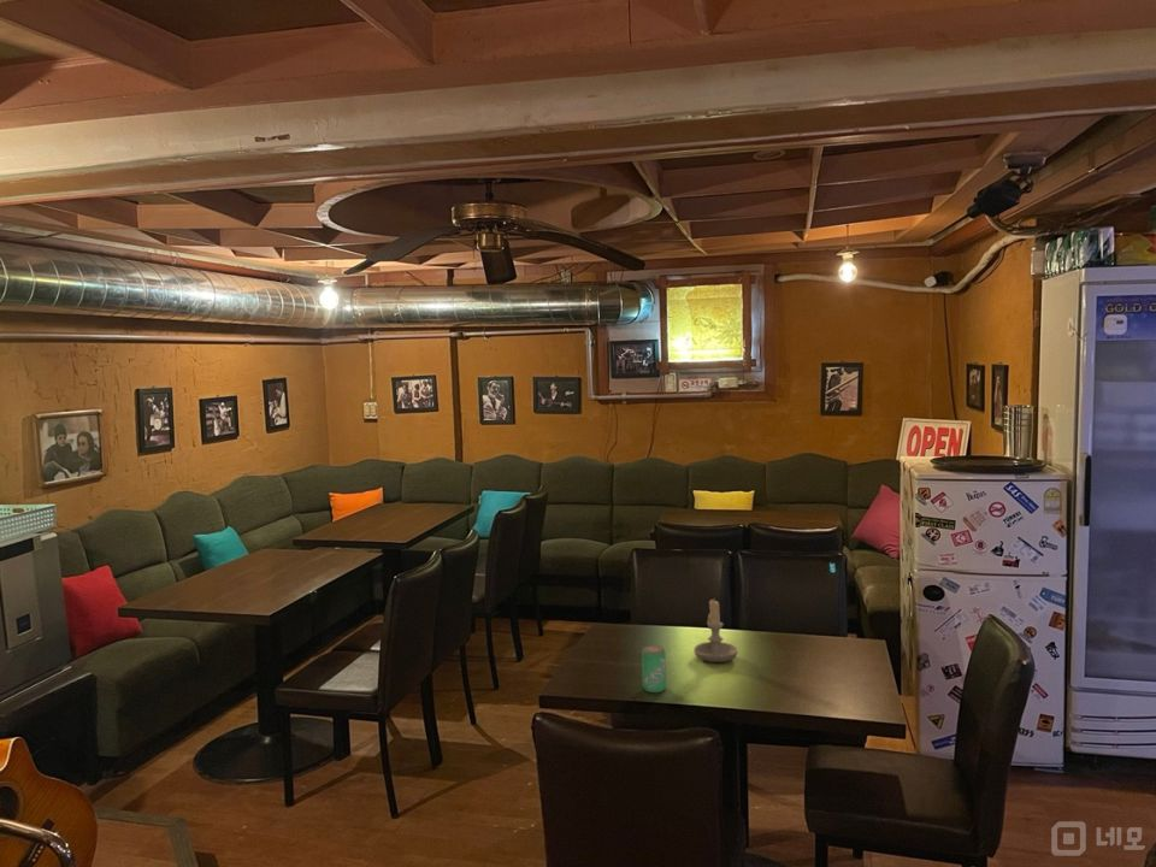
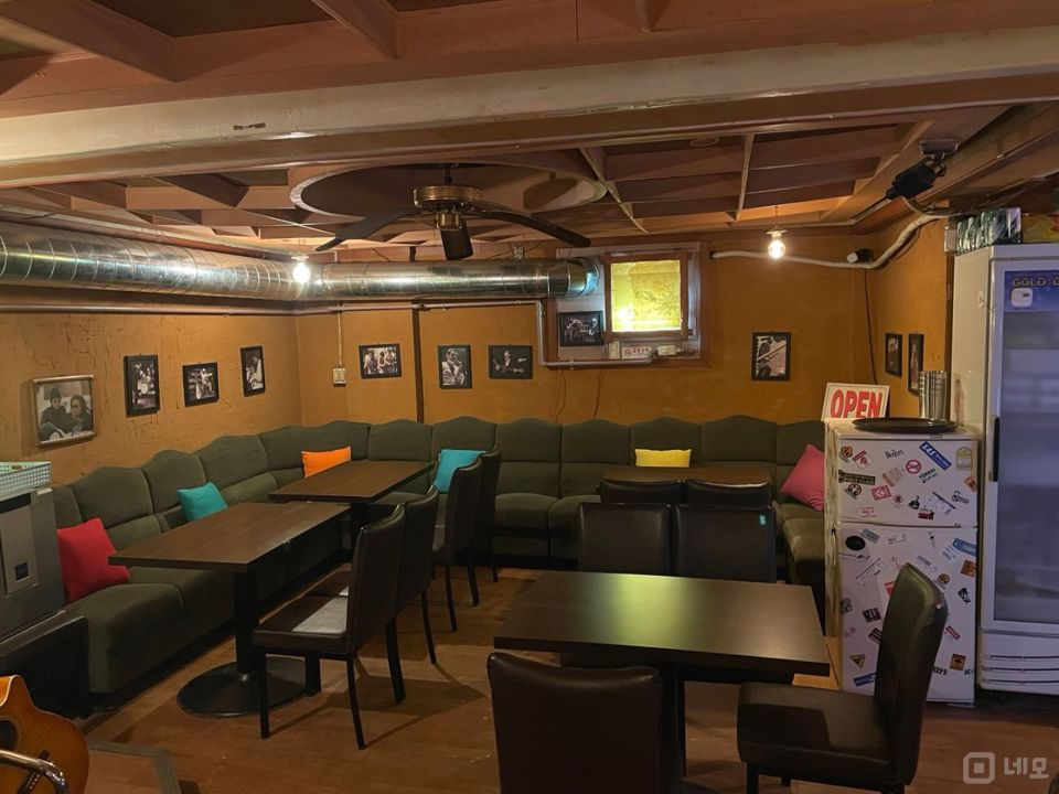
- candle [692,598,739,663]
- beverage can [641,644,667,694]
